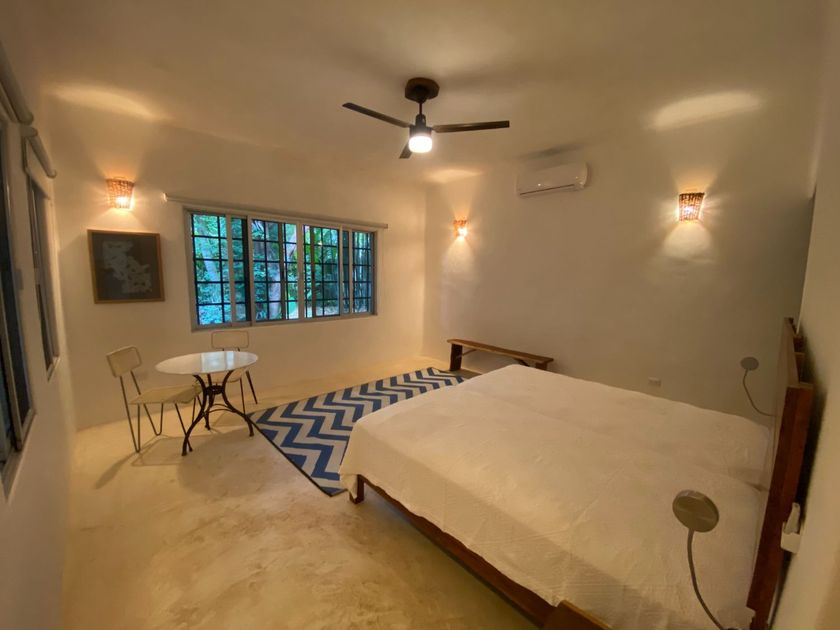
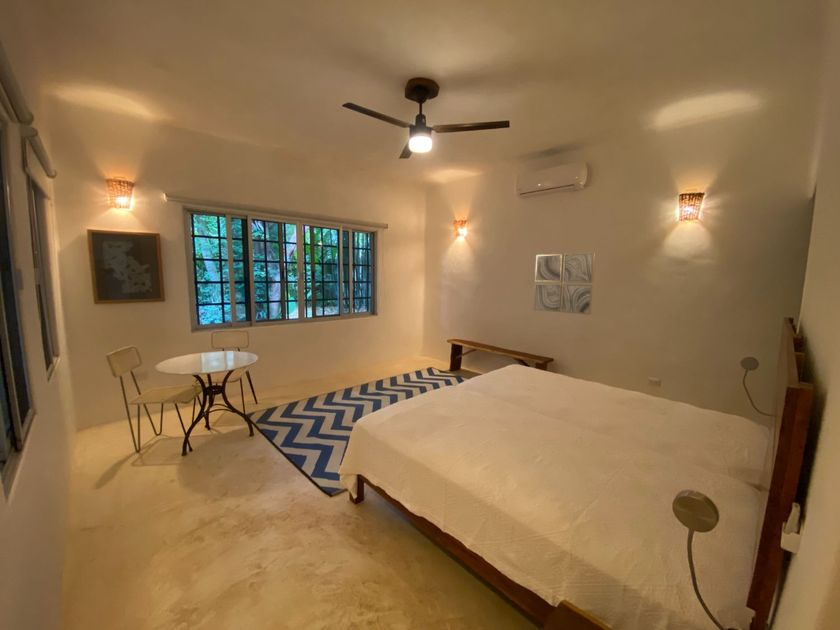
+ wall art [533,252,596,316]
